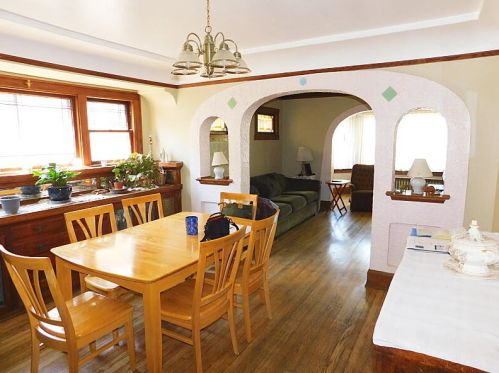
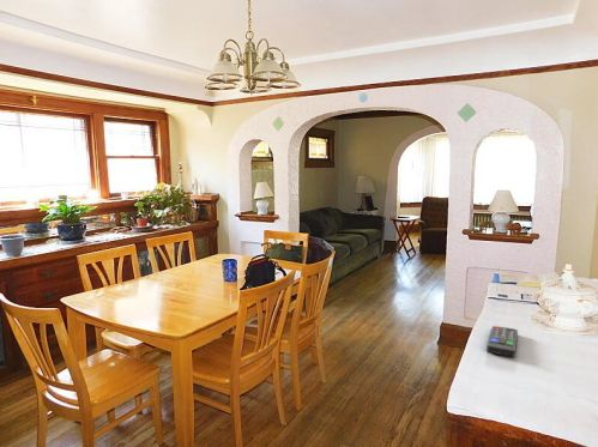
+ remote control [485,325,519,358]
